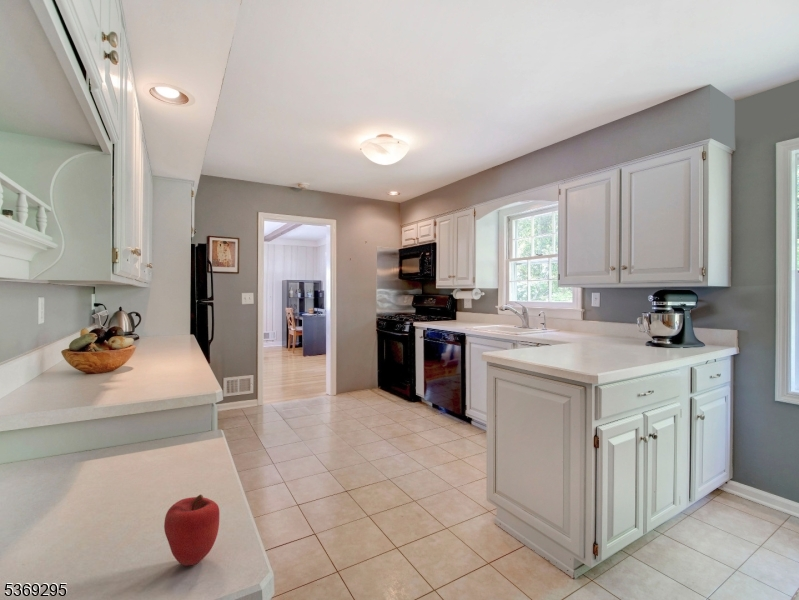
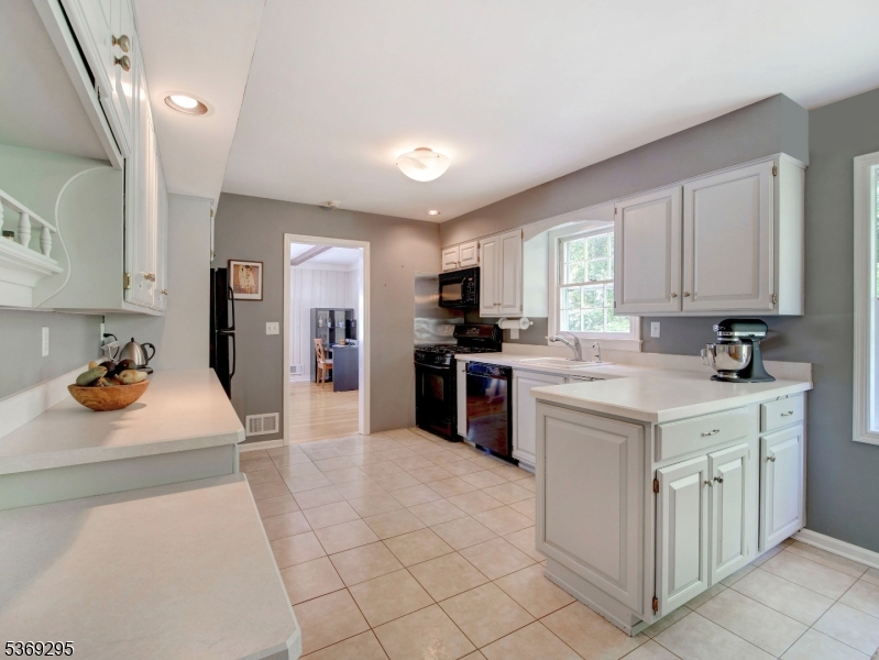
- apple [163,493,220,567]
